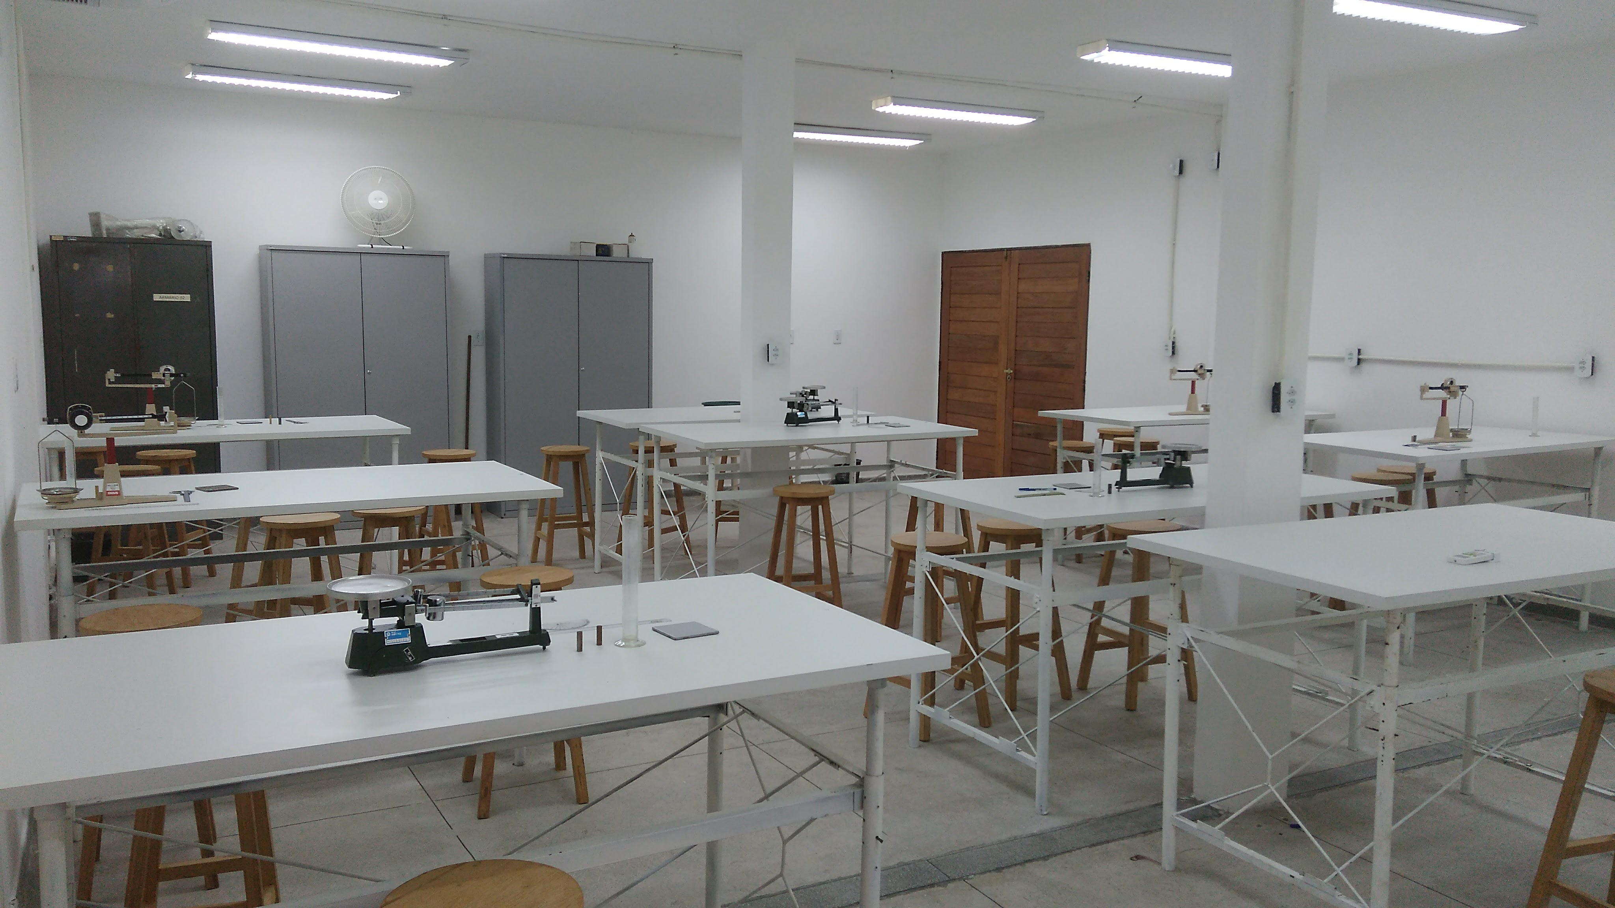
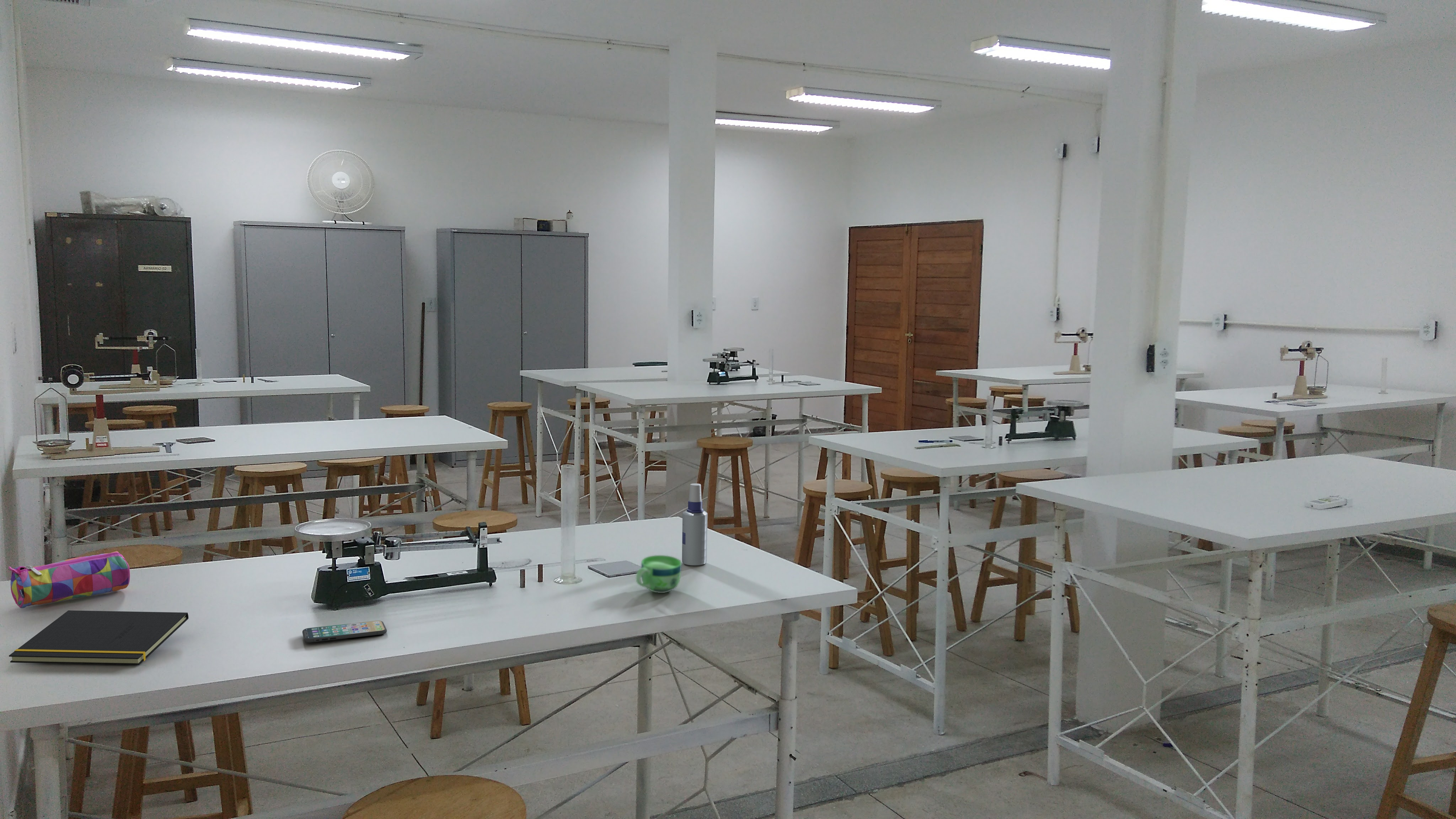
+ spray bottle [682,483,708,566]
+ cup [636,555,682,593]
+ notepad [9,610,189,665]
+ smartphone [302,620,387,643]
+ pencil case [8,551,130,609]
